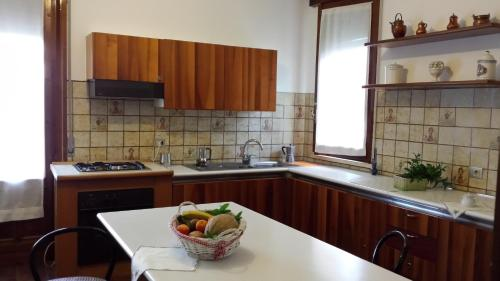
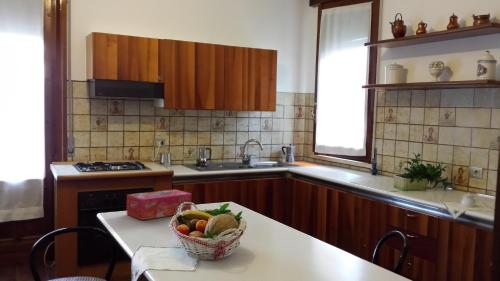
+ tissue box [126,189,193,221]
